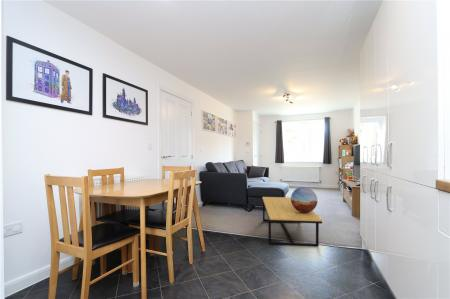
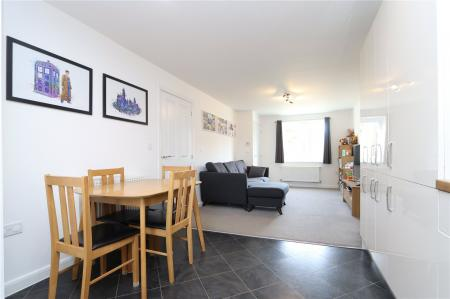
- coffee table [261,196,323,247]
- decorative sphere [290,186,318,213]
